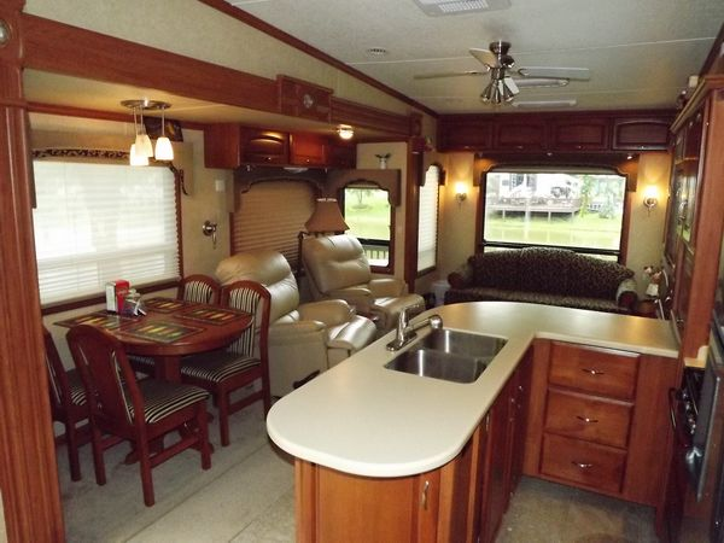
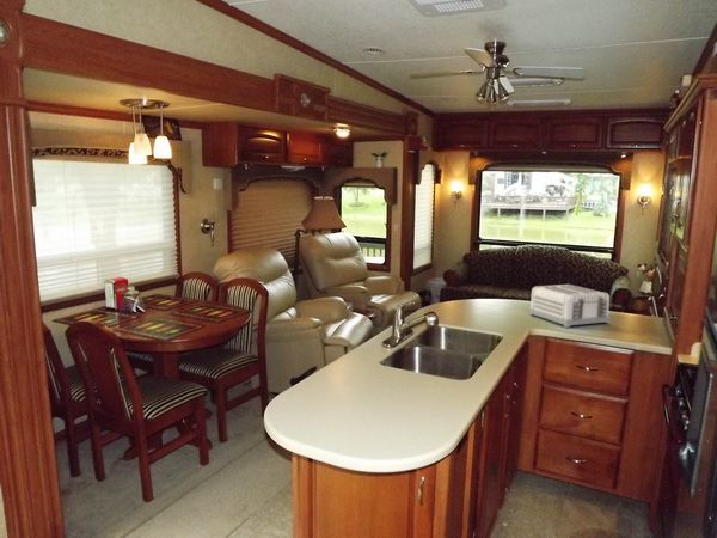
+ toaster [527,283,612,329]
